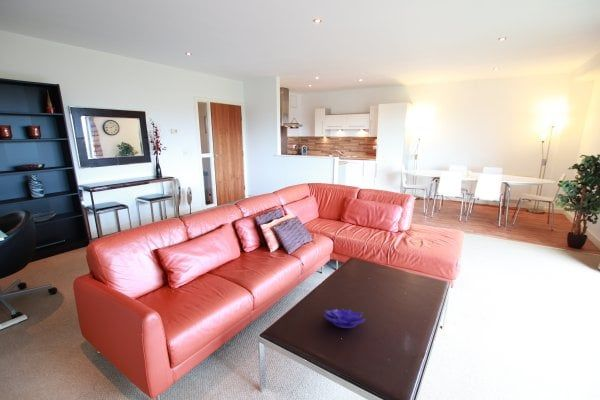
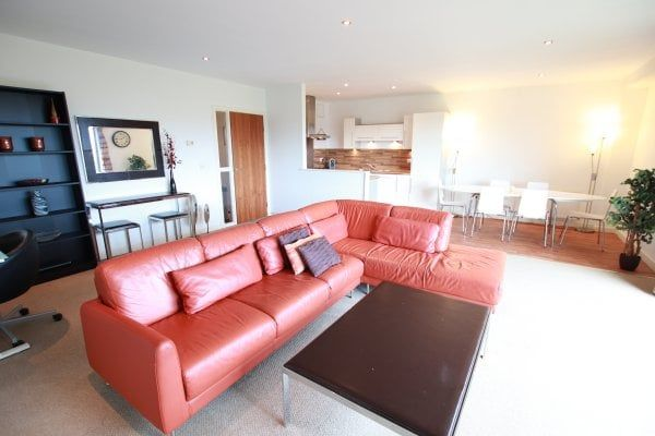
- decorative bowl [323,307,367,329]
